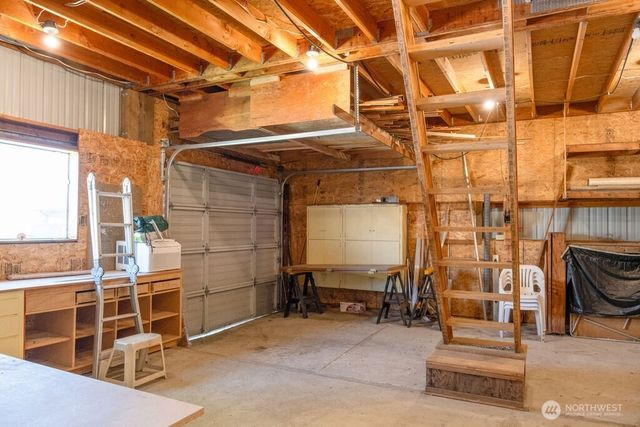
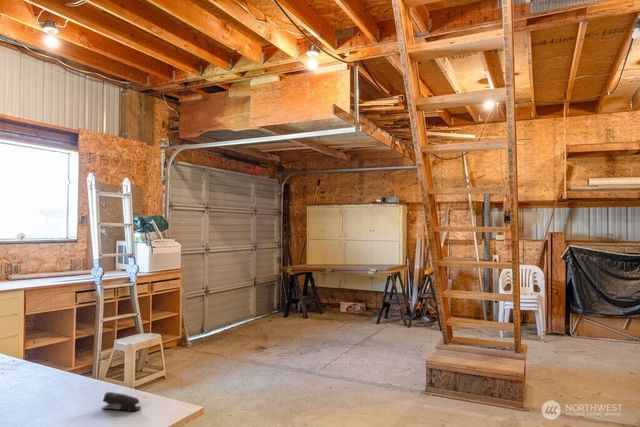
+ stapler [102,391,142,412]
